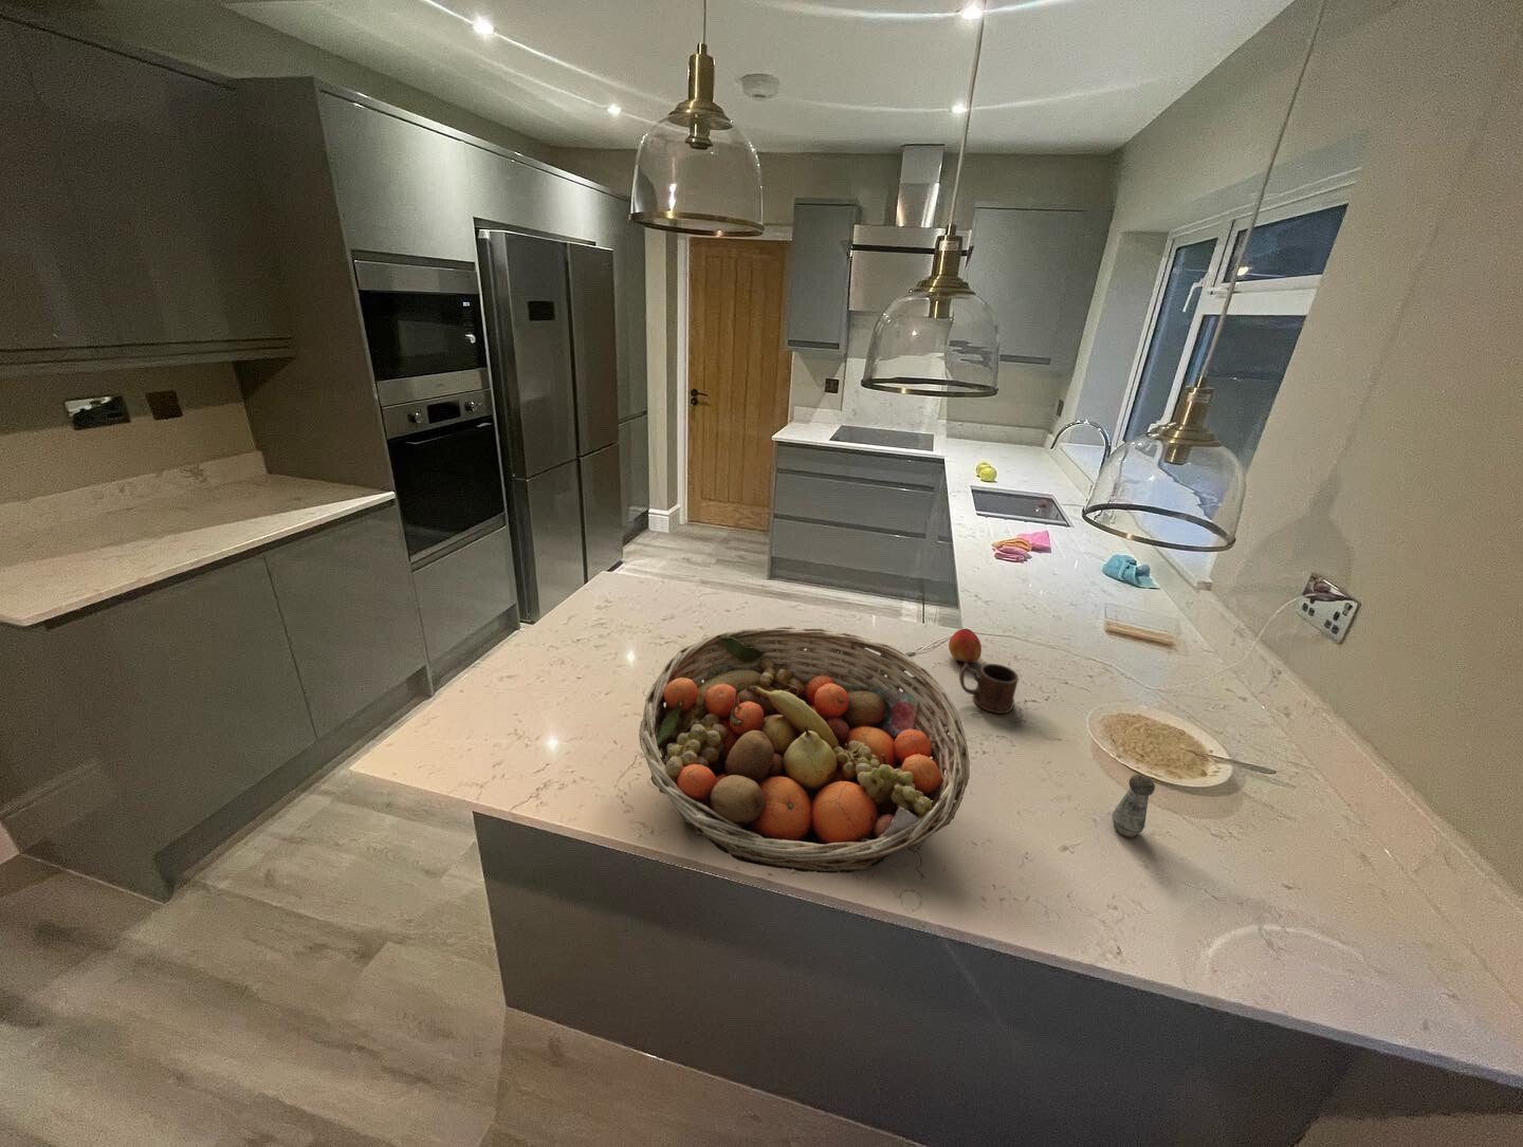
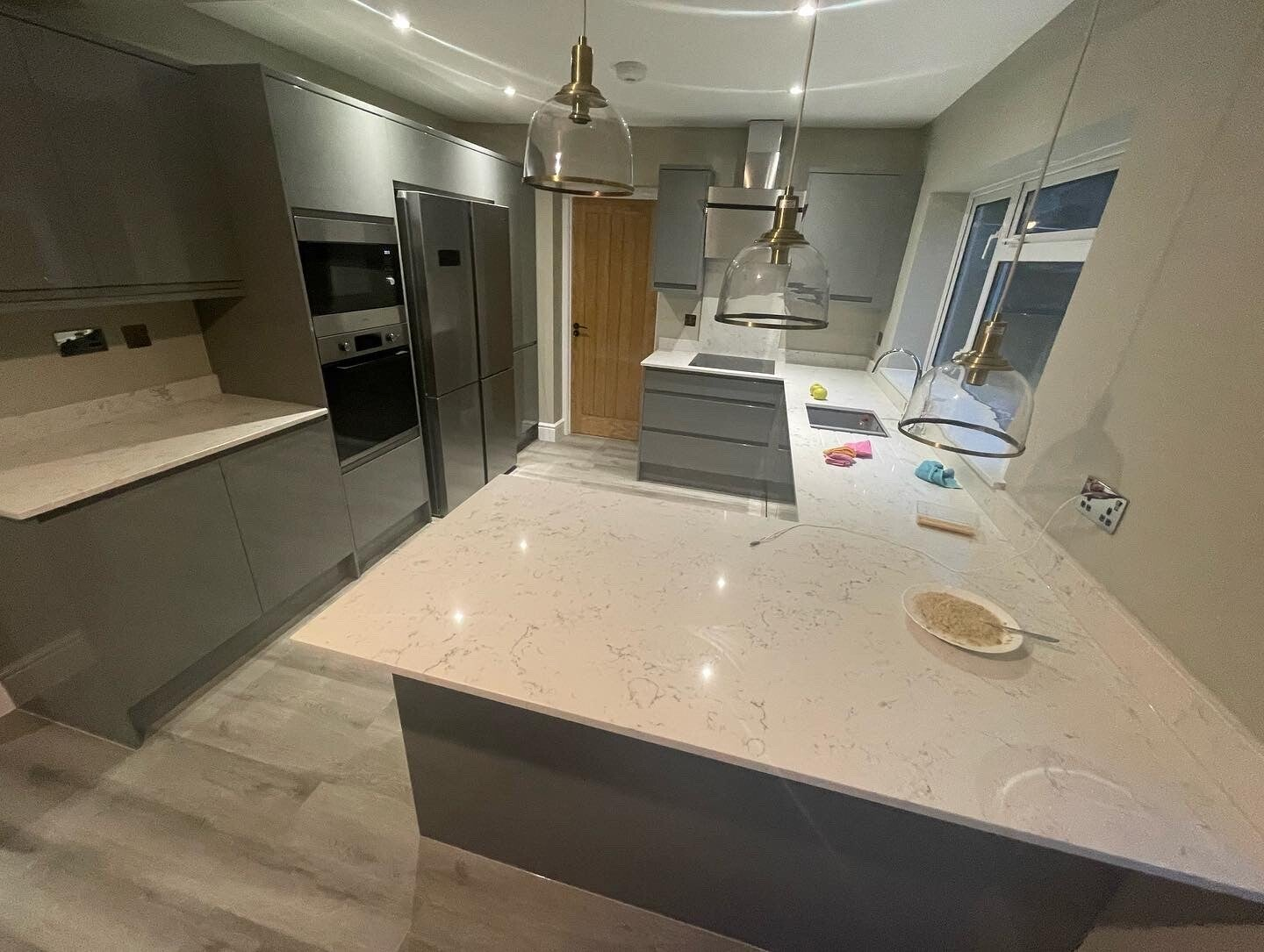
- peach [947,628,982,664]
- mug [958,663,1019,714]
- fruit basket [637,625,971,875]
- salt shaker [1111,774,1156,839]
